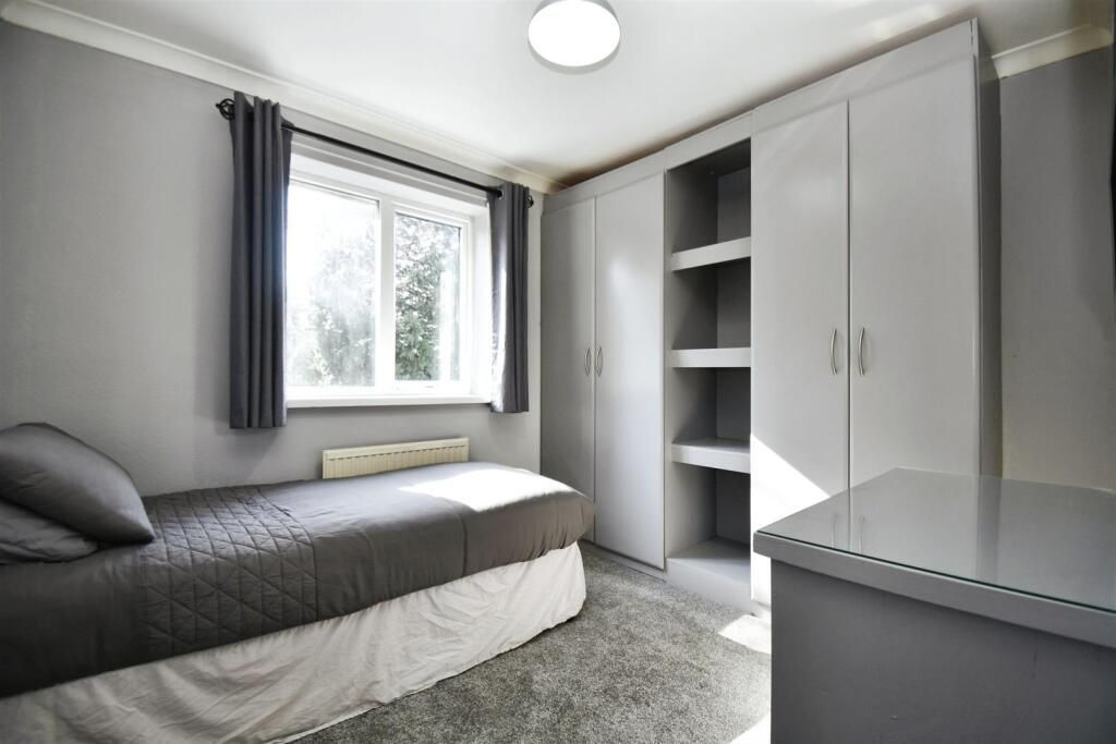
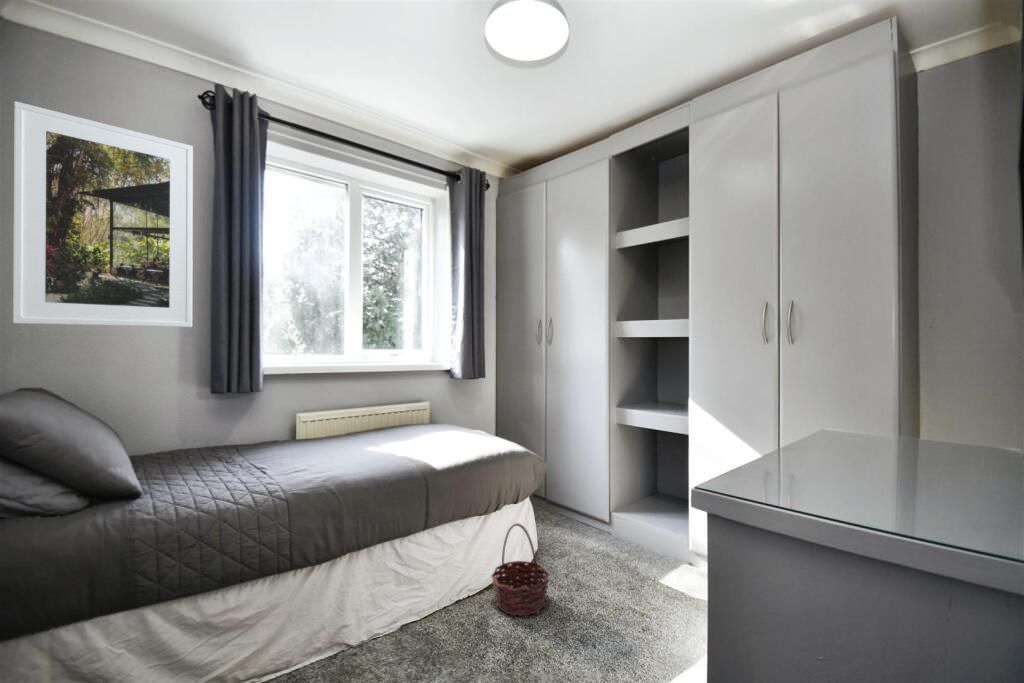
+ basket [490,522,551,617]
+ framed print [12,100,194,328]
